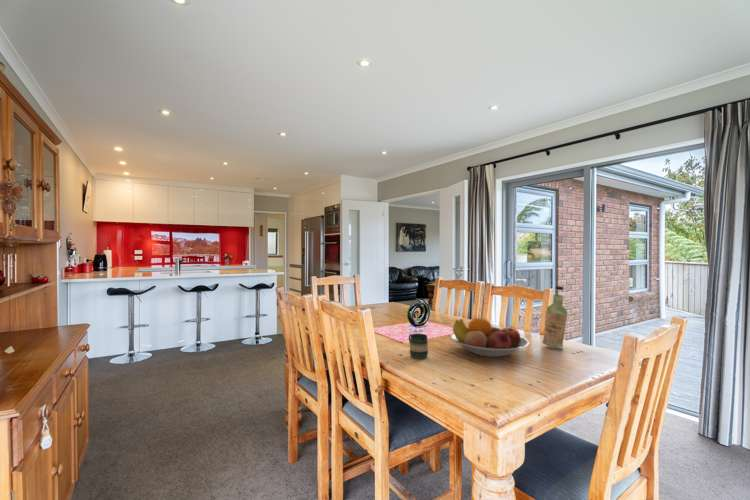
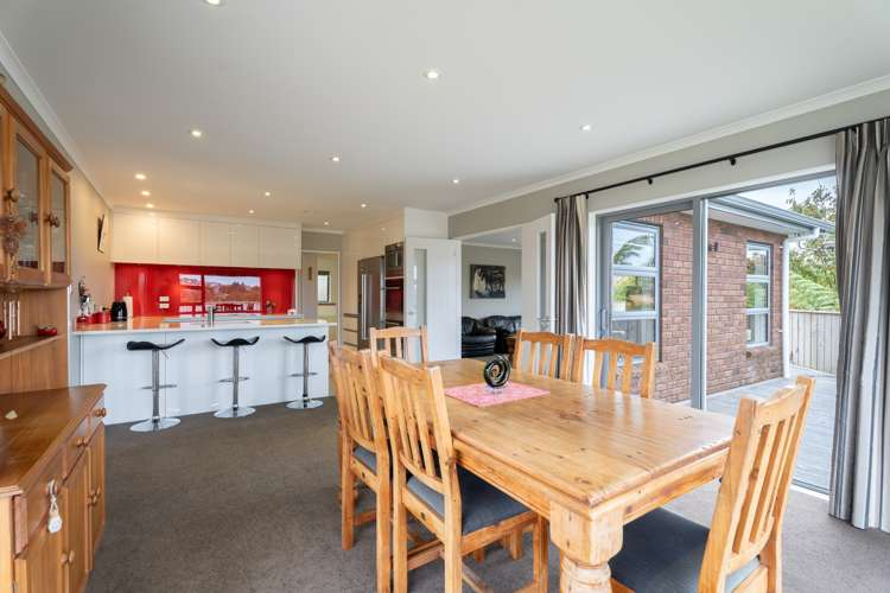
- mug [408,333,429,360]
- bottle [541,285,568,348]
- fruit bowl [450,317,530,358]
